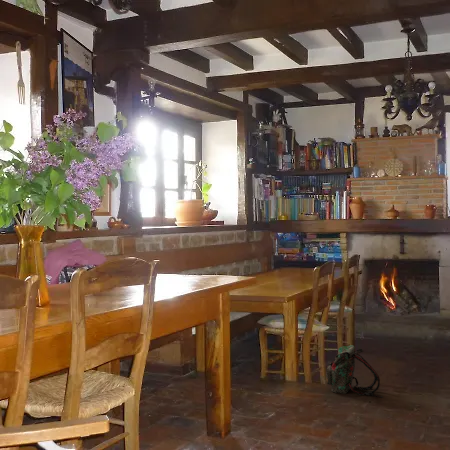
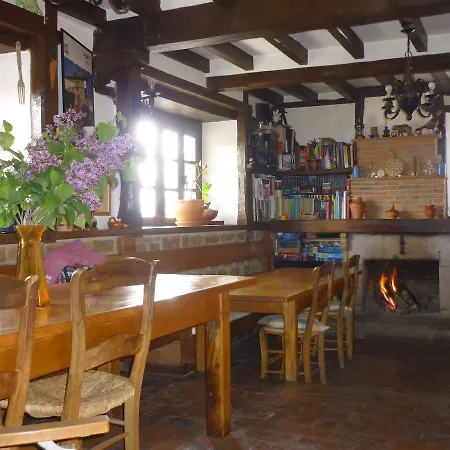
- backpack [325,344,384,399]
